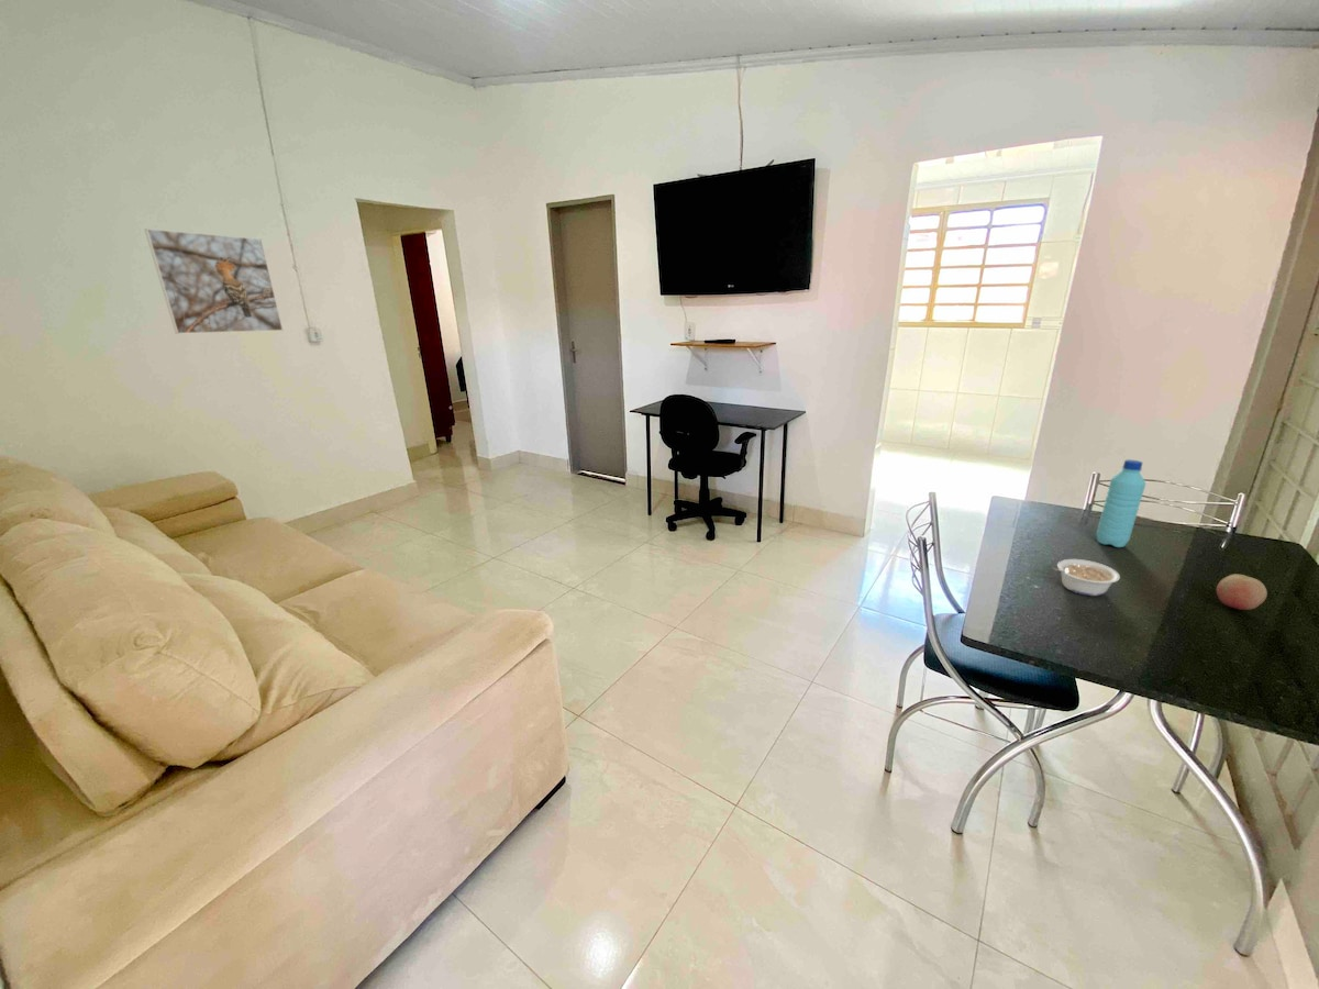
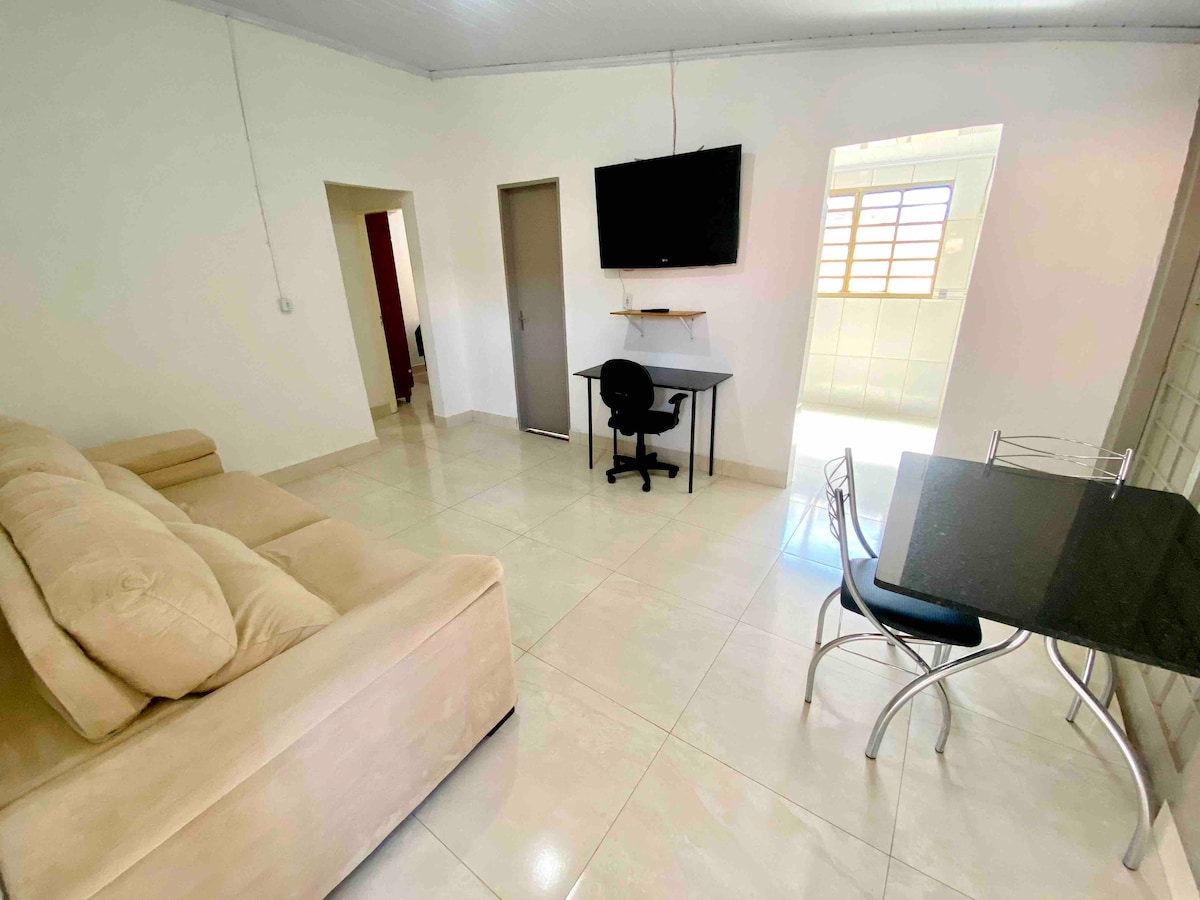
- fruit [1216,574,1268,611]
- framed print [143,227,285,335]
- water bottle [1096,458,1146,548]
- legume [1051,558,1121,597]
